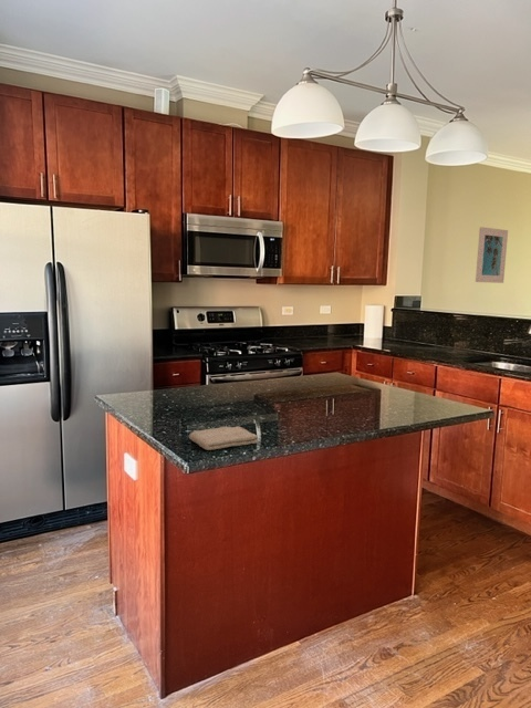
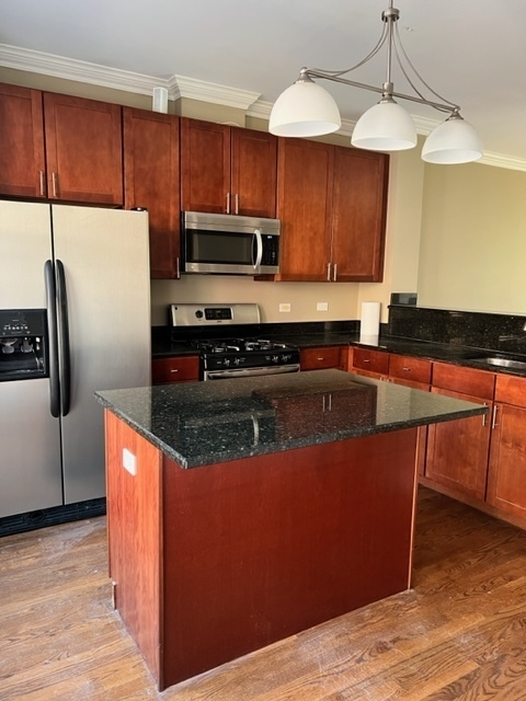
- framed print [475,226,509,284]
- washcloth [188,425,258,451]
